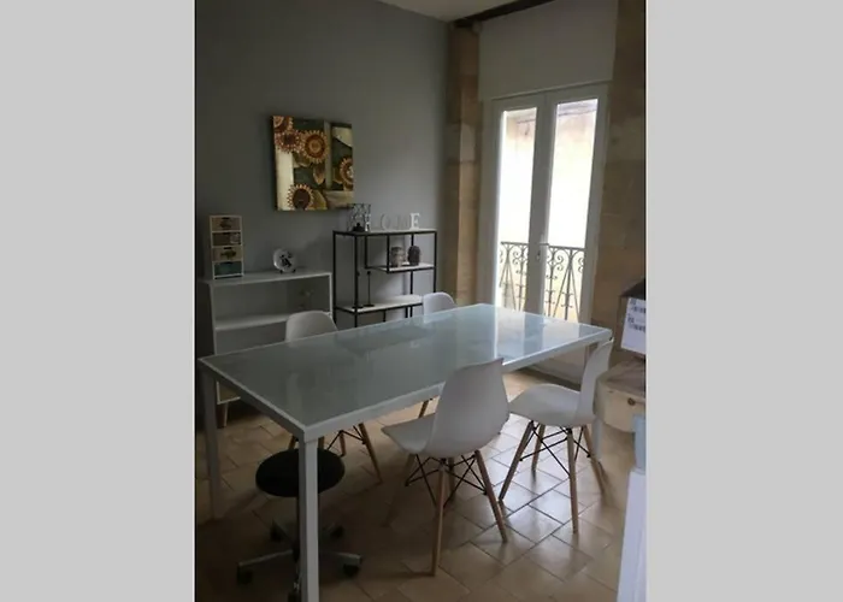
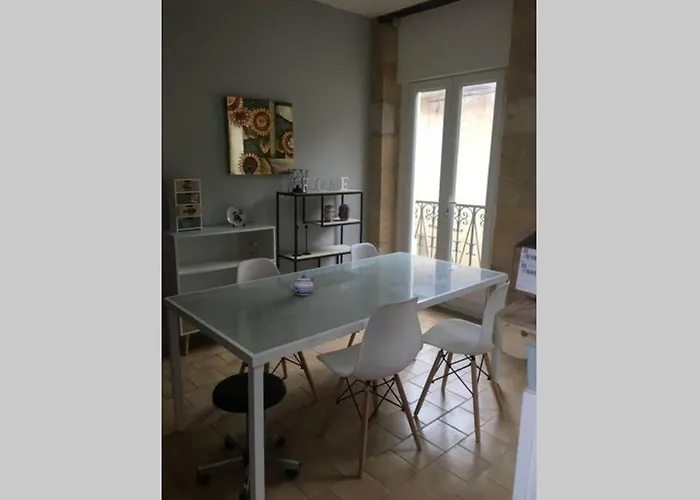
+ teapot [290,274,315,296]
